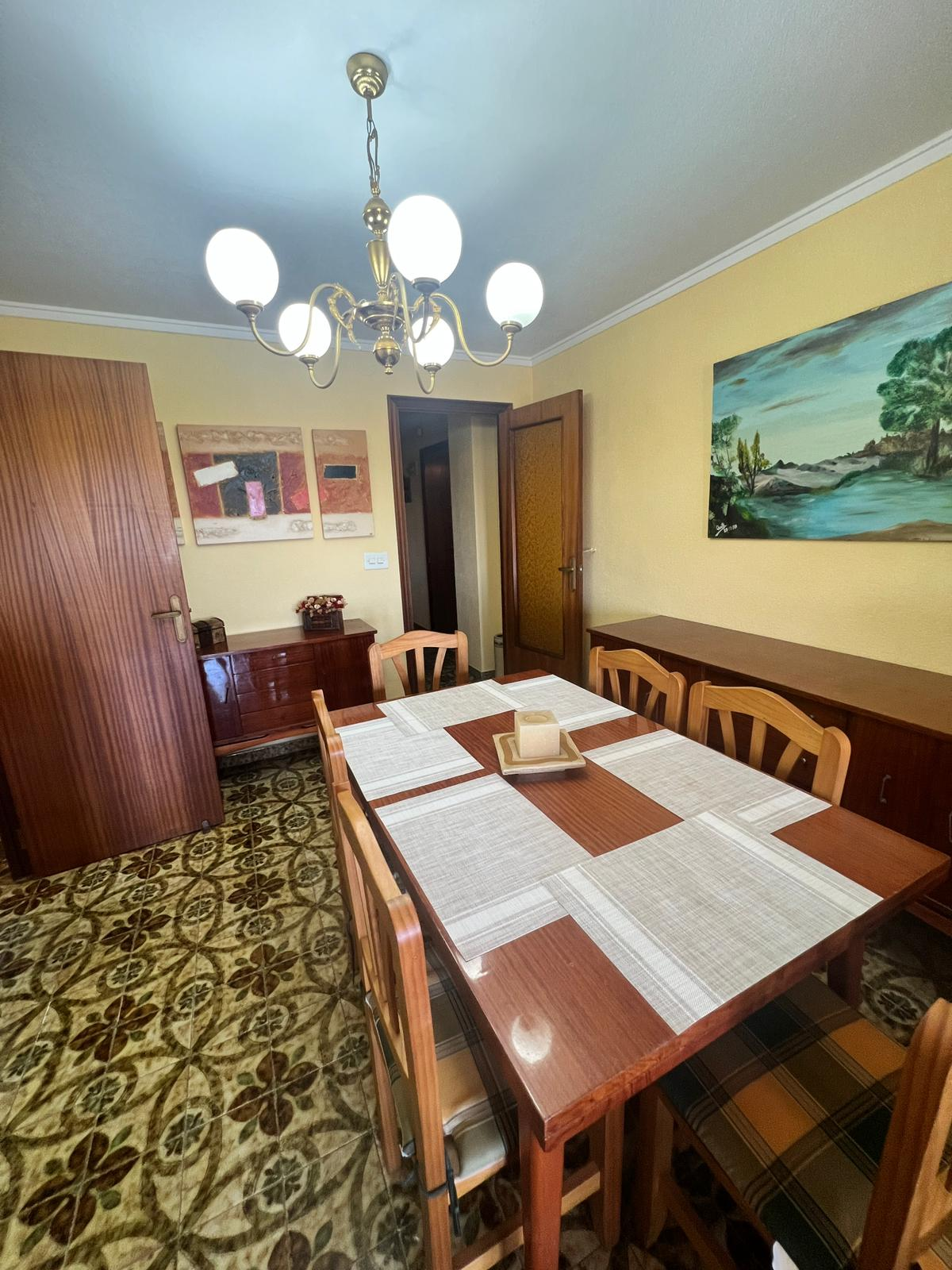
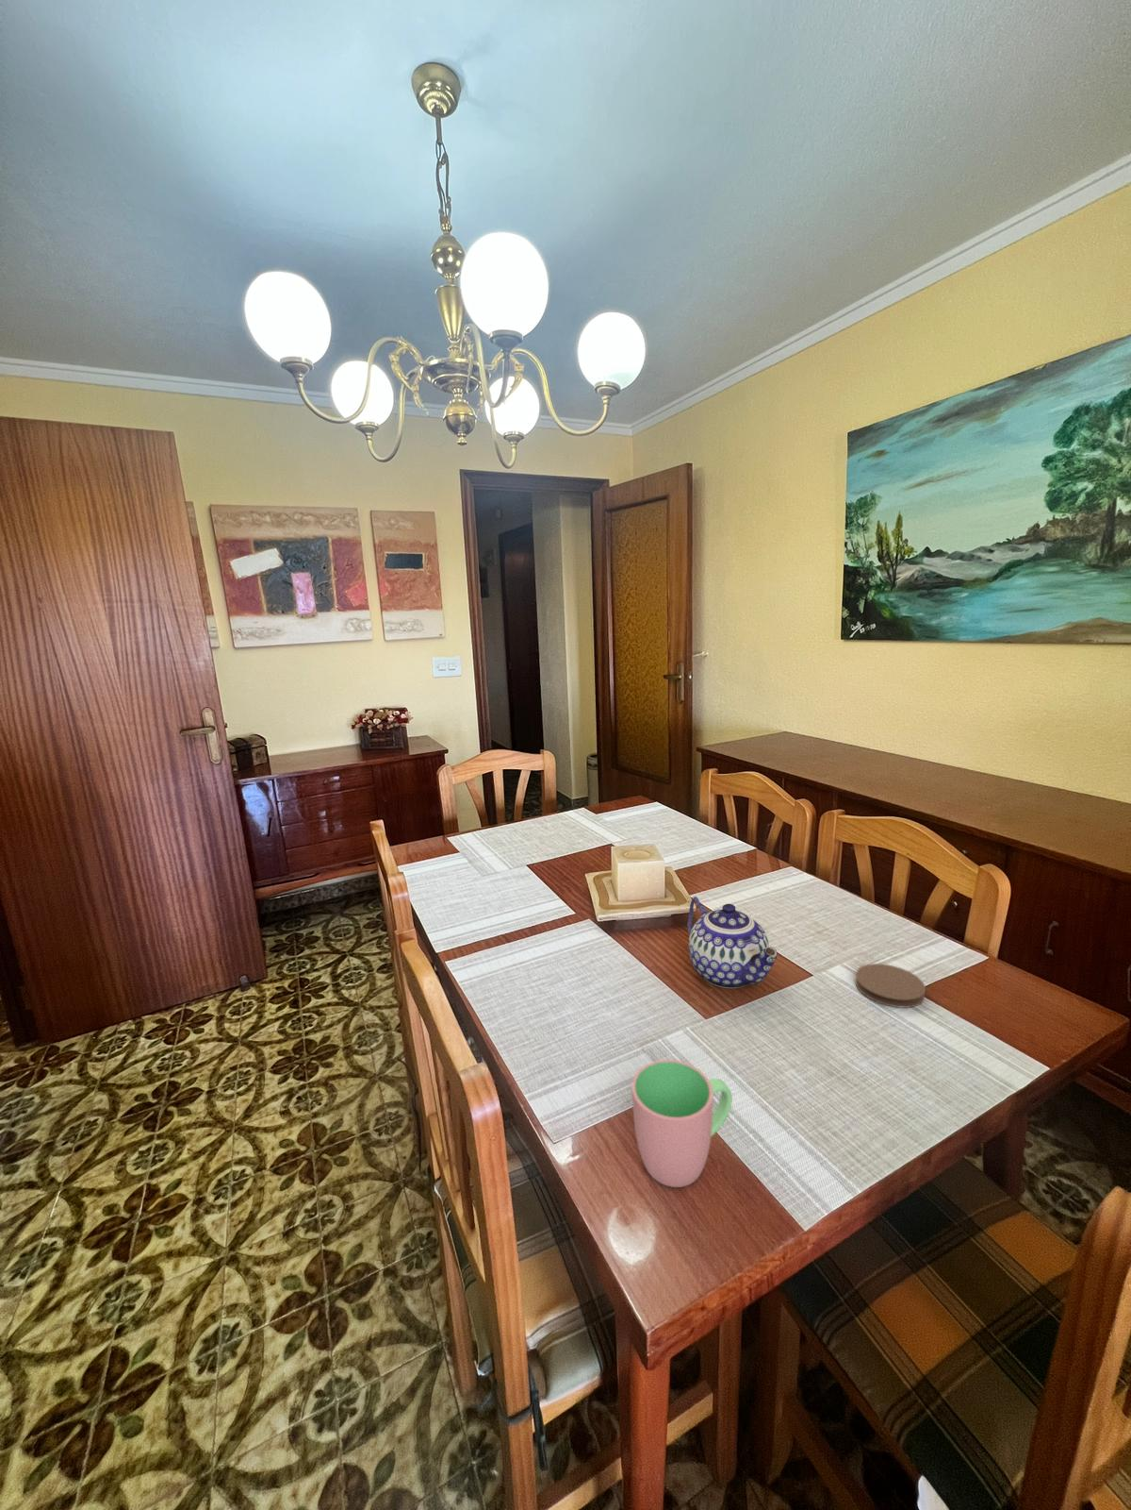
+ coaster [854,963,927,1009]
+ cup [632,1059,733,1188]
+ teapot [687,895,778,989]
